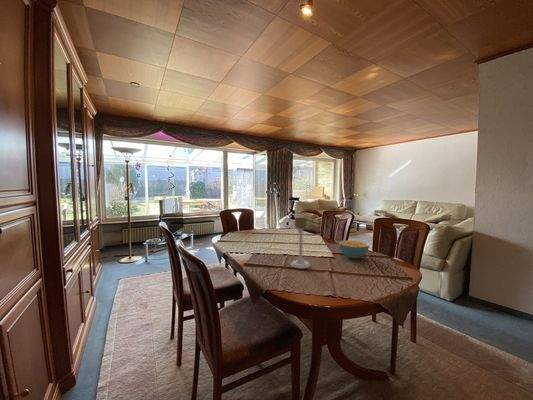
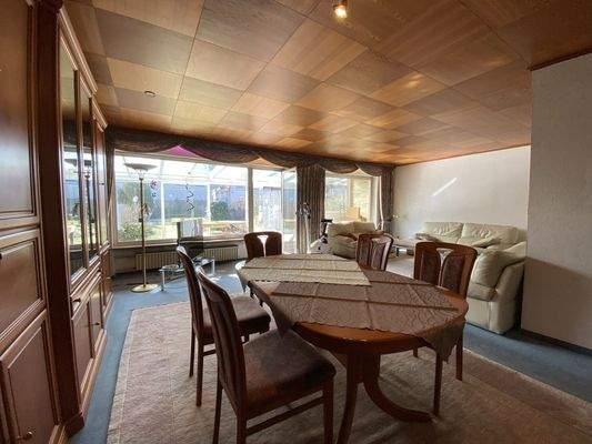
- cereal bowl [338,239,370,260]
- candle holder [290,217,311,269]
